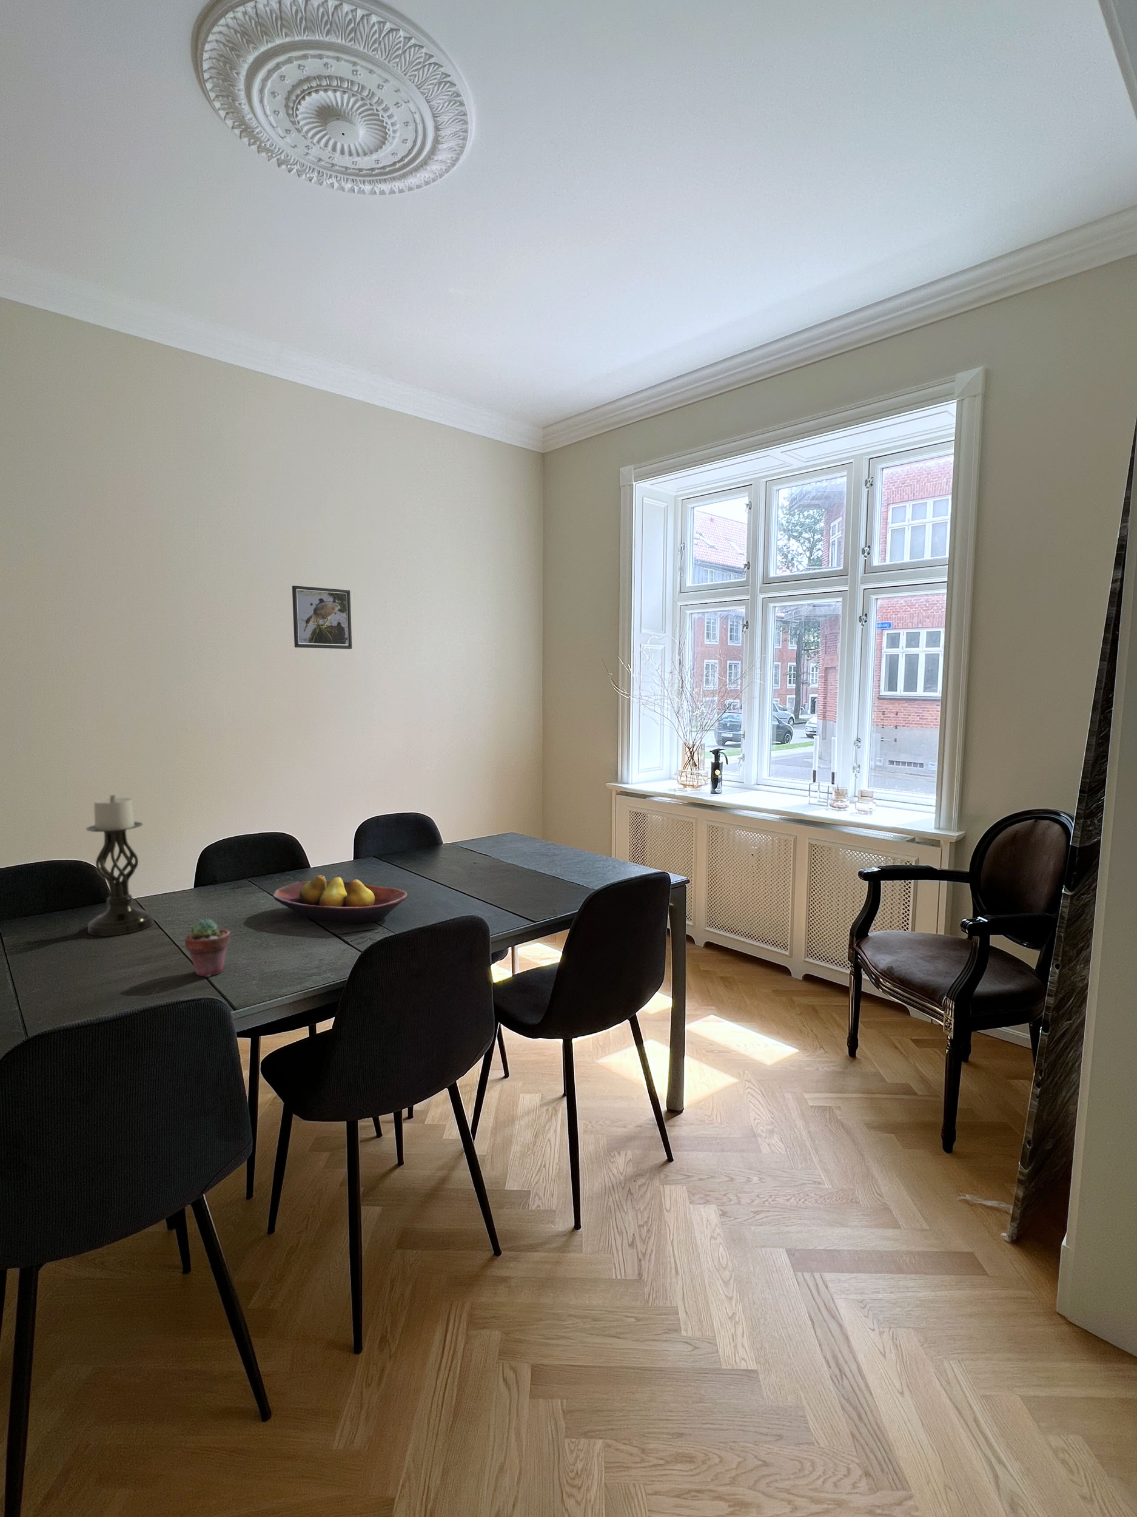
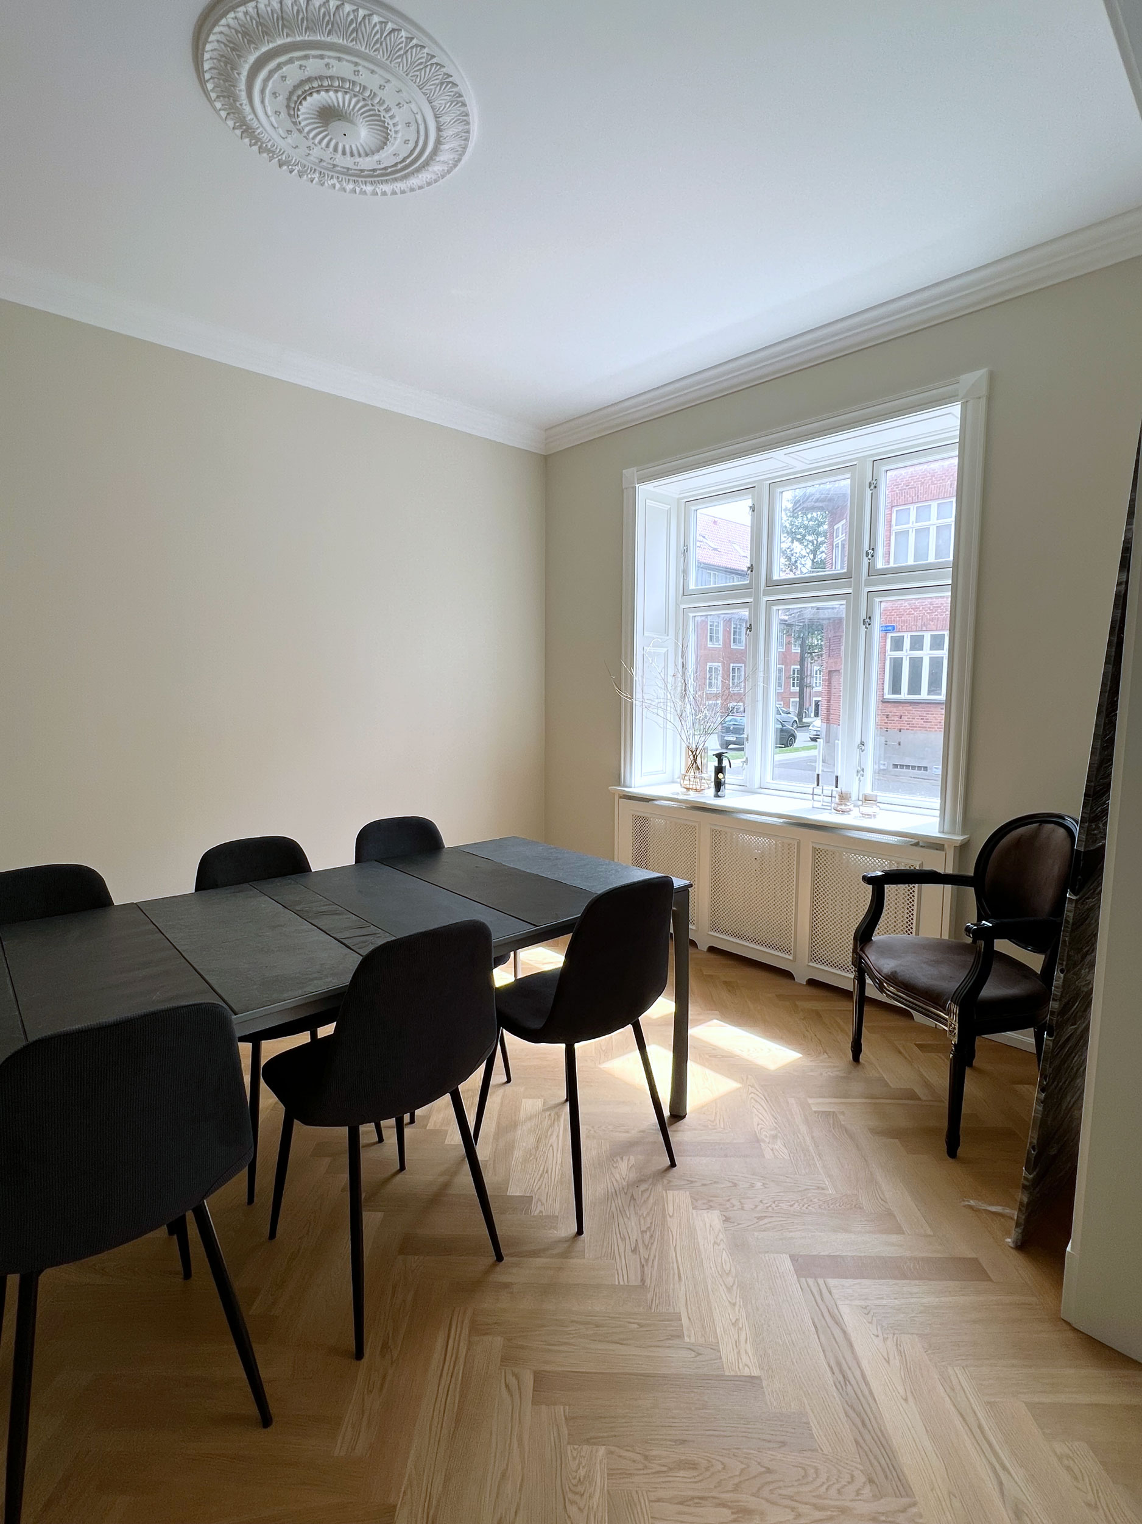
- fruit bowl [272,874,408,925]
- candle holder [86,794,154,936]
- potted succulent [184,919,231,977]
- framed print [291,585,352,650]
